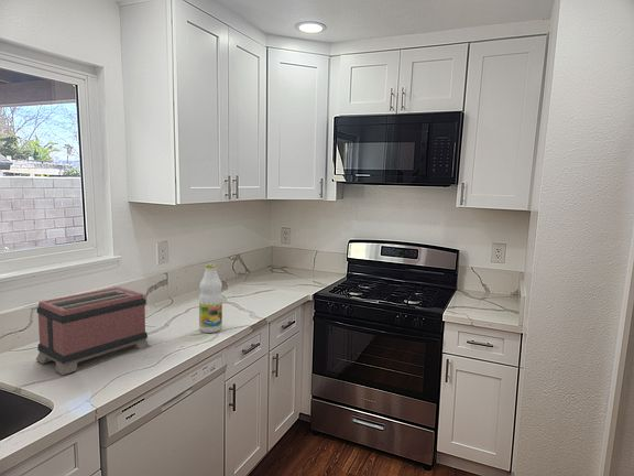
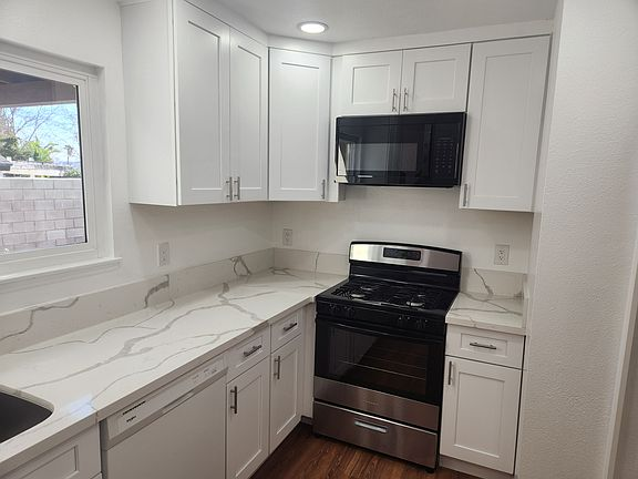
- toaster [35,285,151,376]
- bottle [198,262,223,334]
